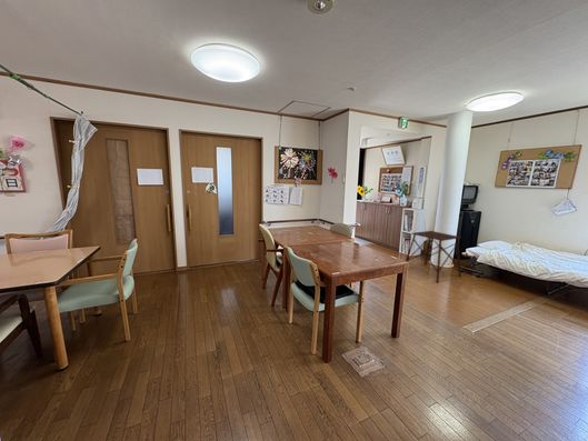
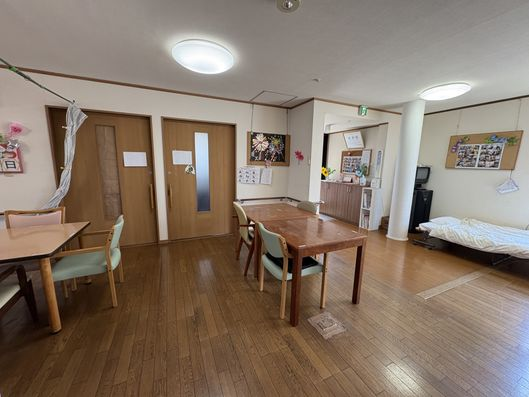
- side table [405,230,462,284]
